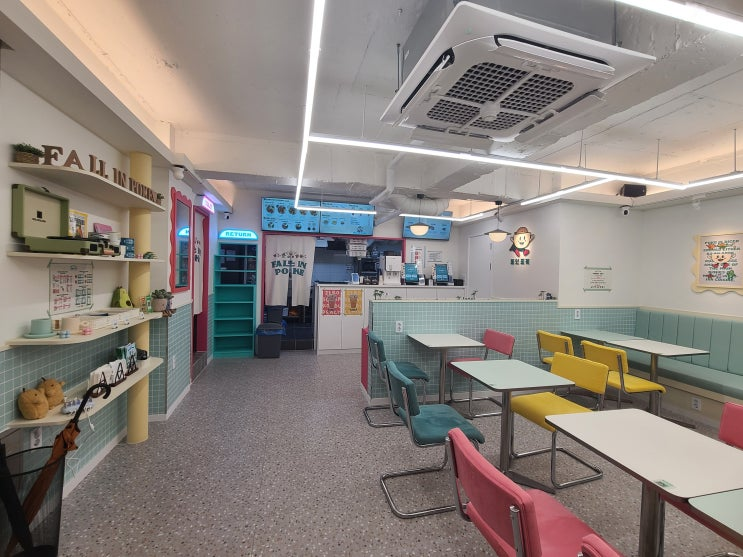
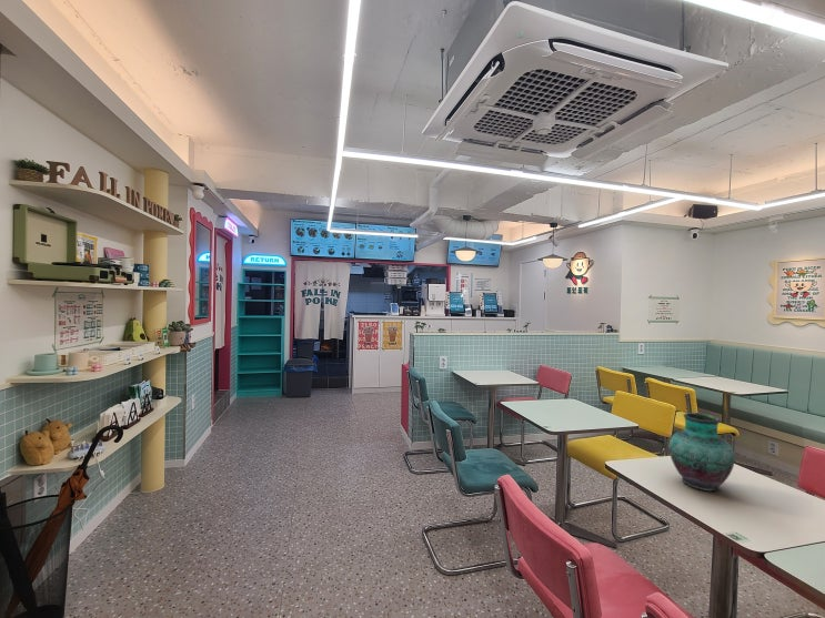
+ vase [668,412,736,492]
